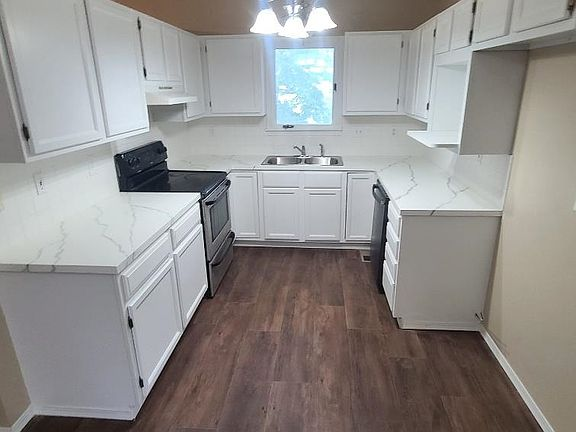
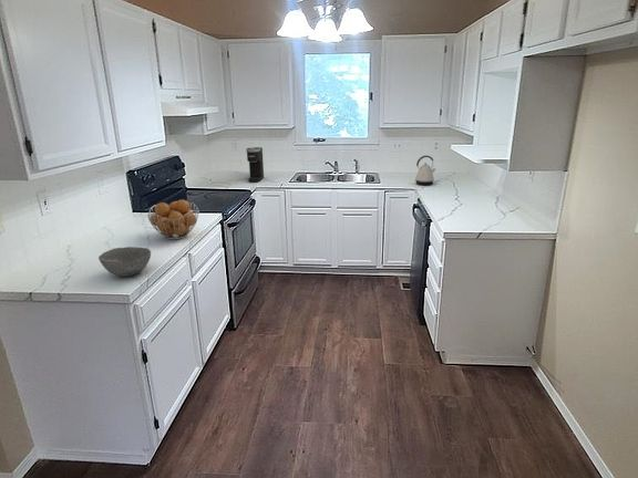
+ coffee maker [245,146,265,184]
+ kettle [413,155,436,186]
+ fruit basket [146,199,200,240]
+ bowl [97,246,152,278]
